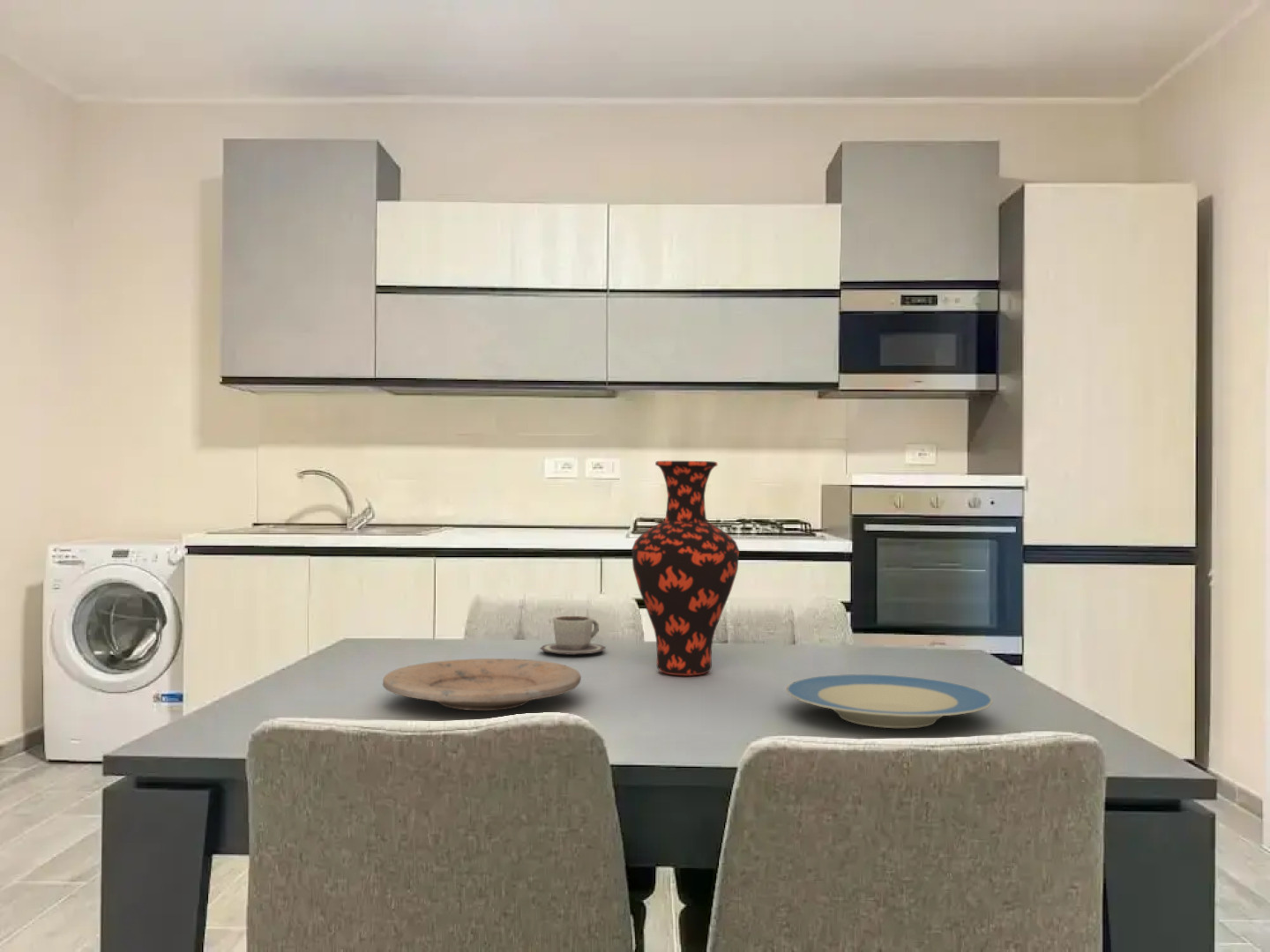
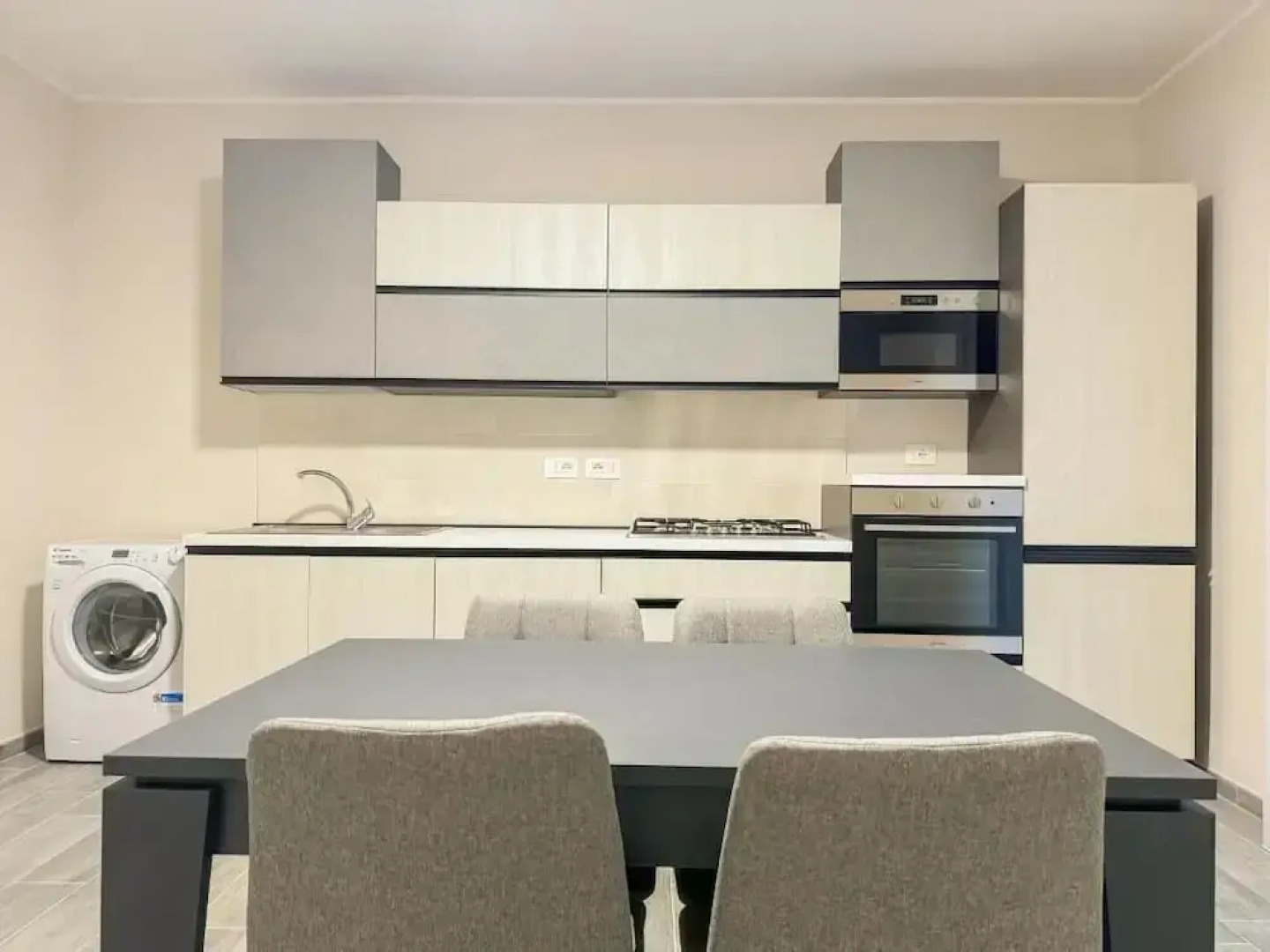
- plate [785,673,994,729]
- vase [631,460,740,677]
- plate [382,658,582,711]
- cup [539,615,607,656]
